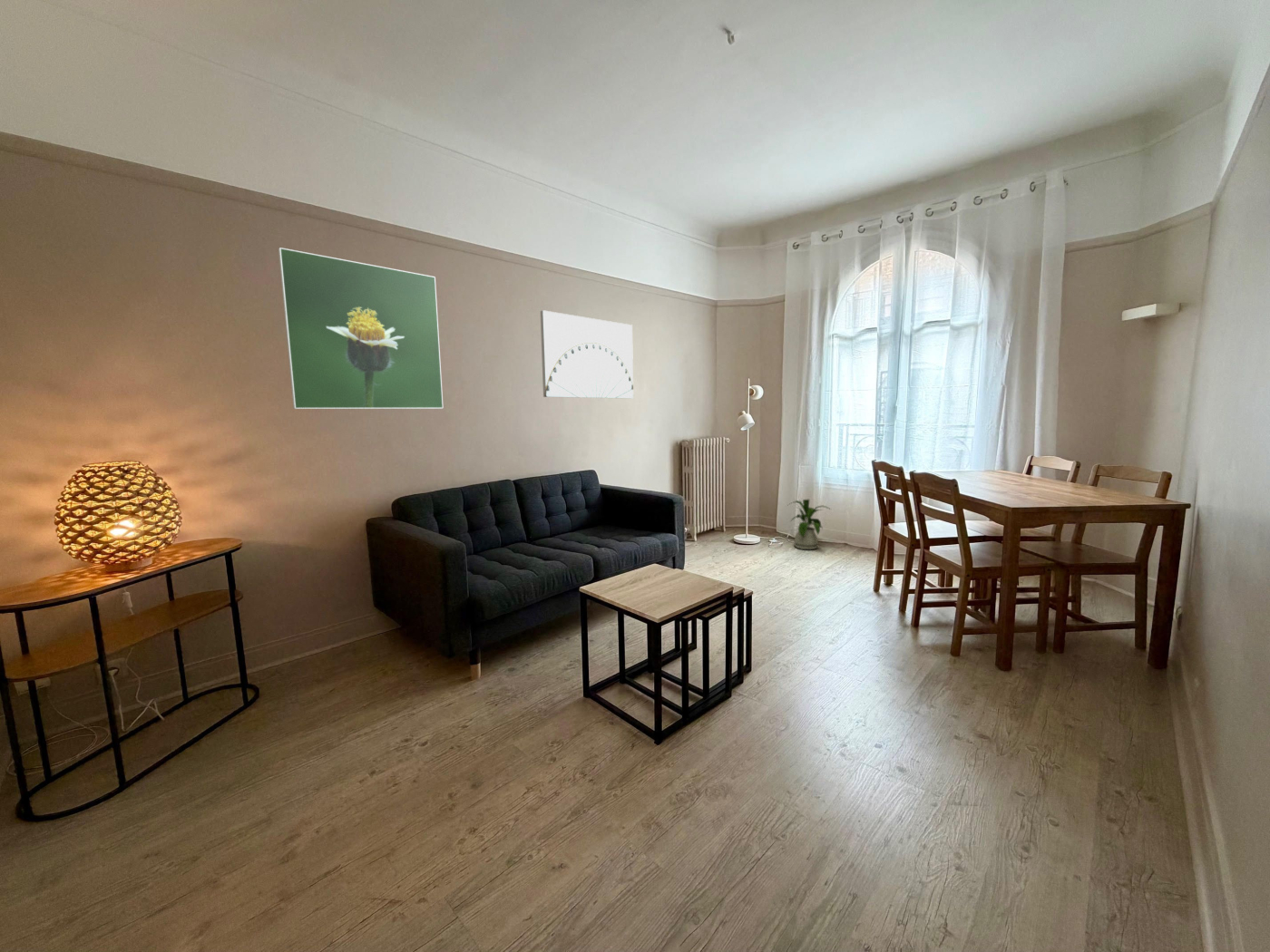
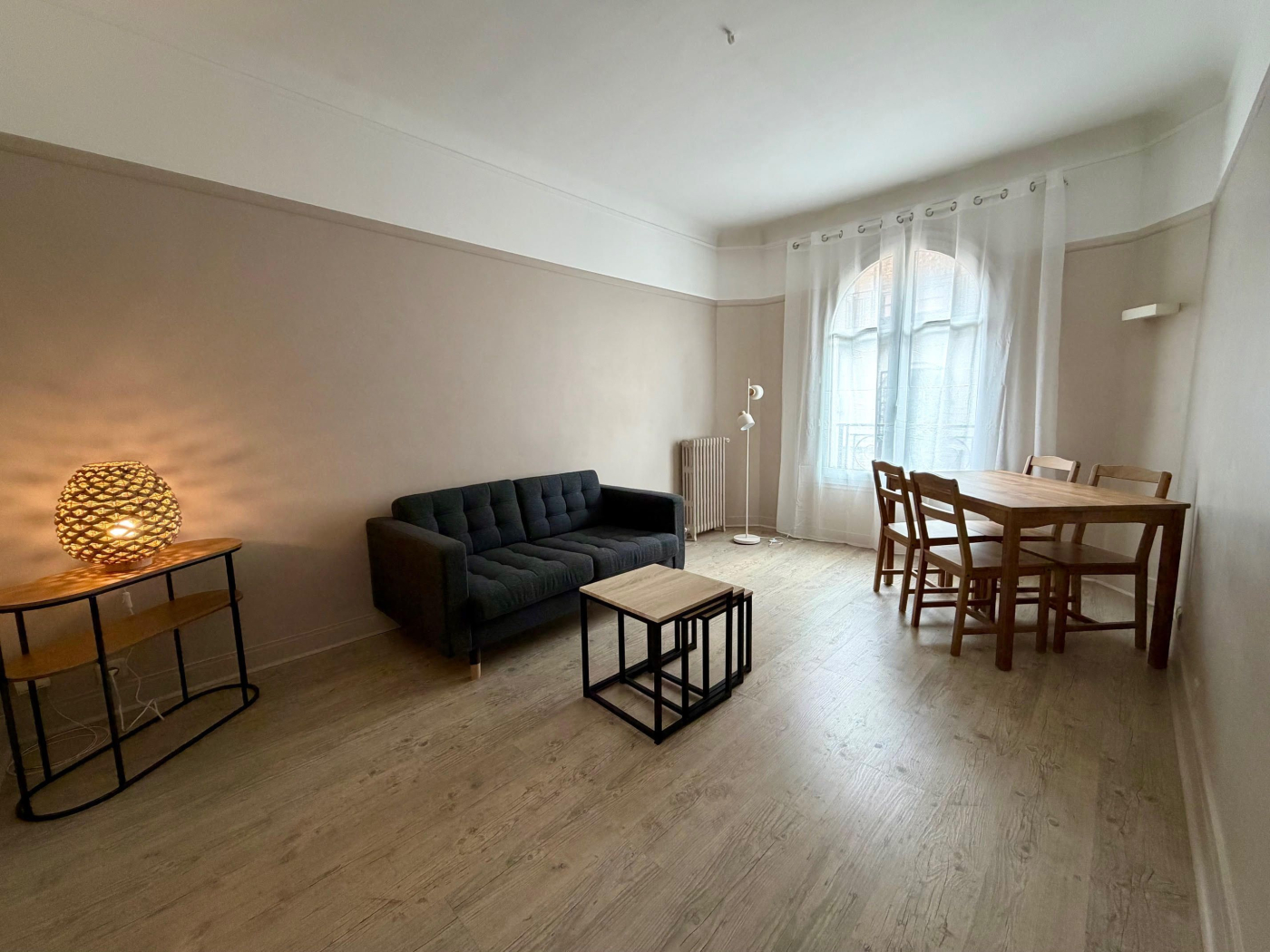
- house plant [787,499,832,550]
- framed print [278,247,444,410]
- wall art [540,309,634,399]
